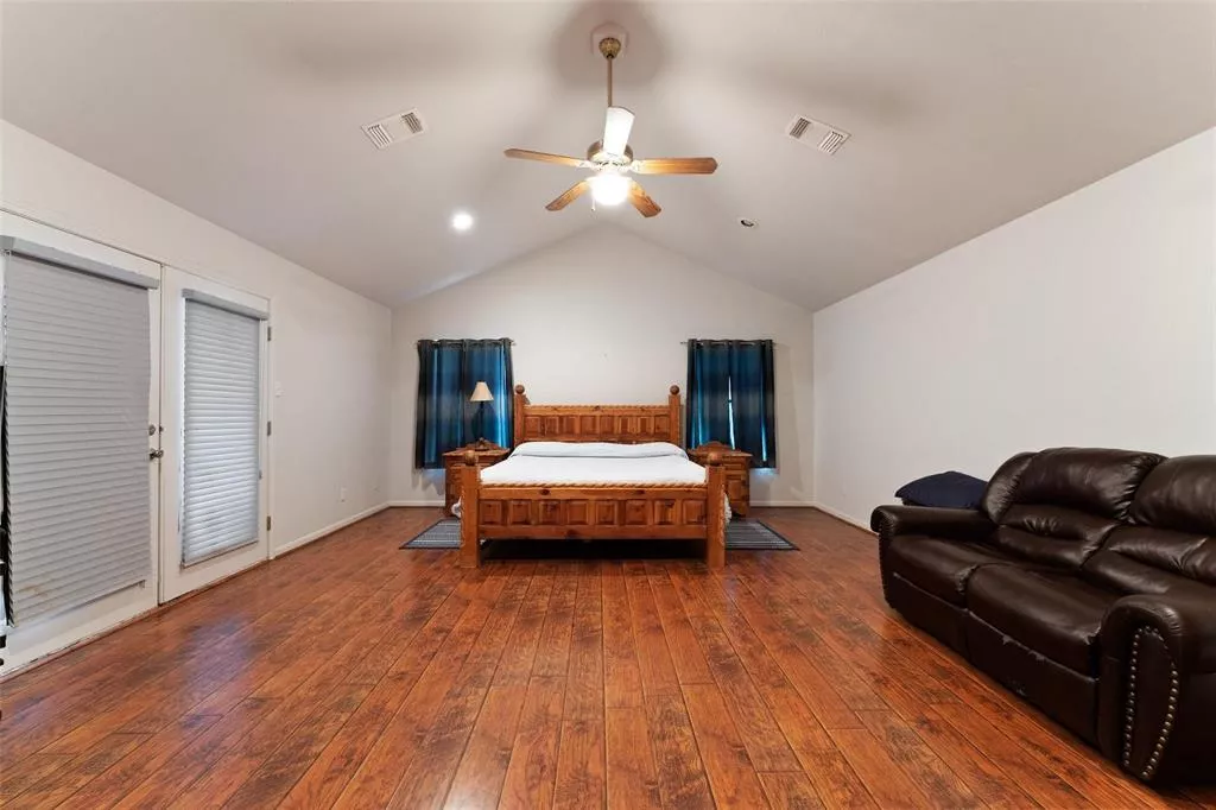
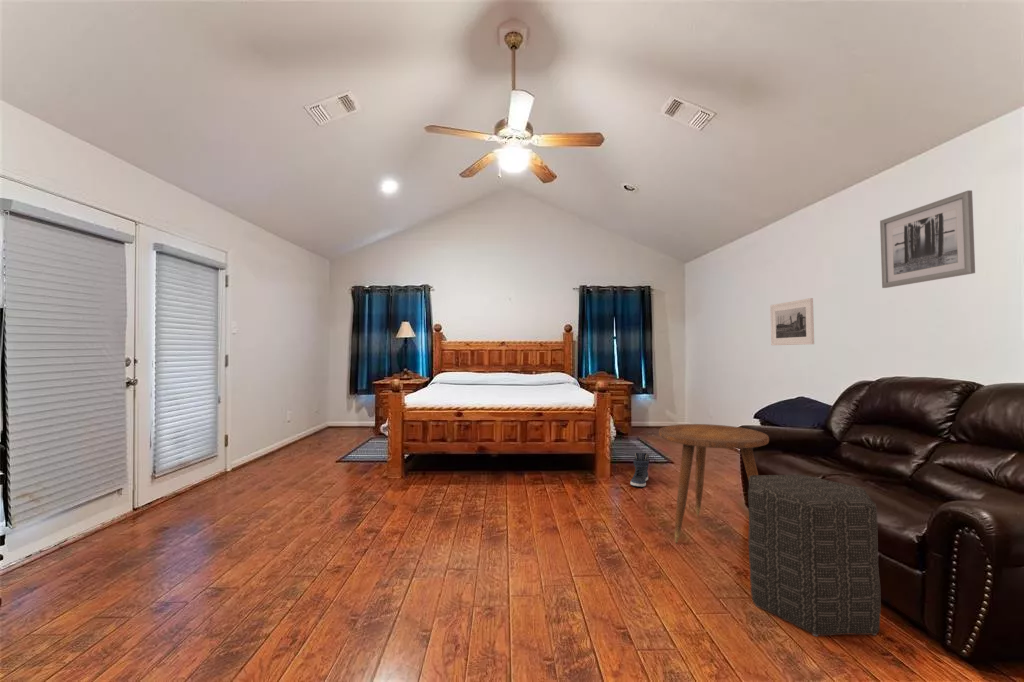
+ sneaker [629,452,650,488]
+ wall art [879,189,976,289]
+ side table [658,423,770,544]
+ ottoman [747,474,882,637]
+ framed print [769,297,815,346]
